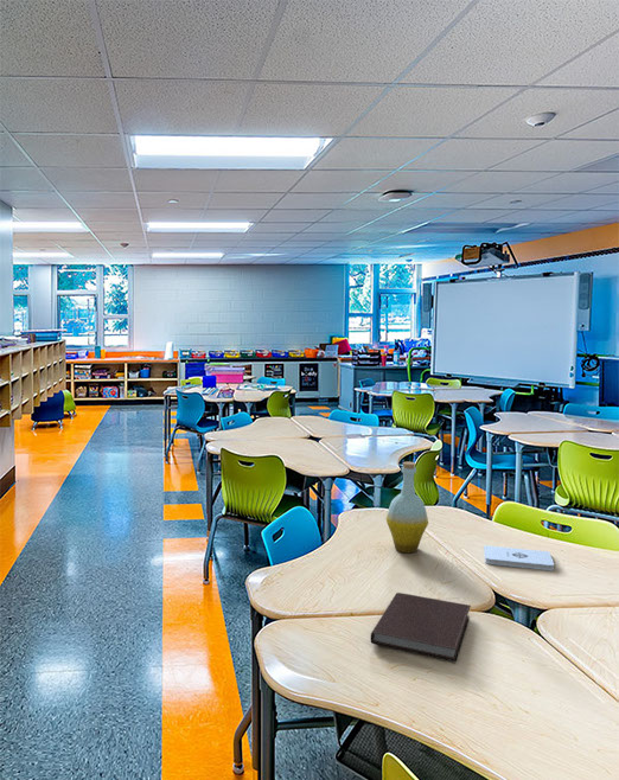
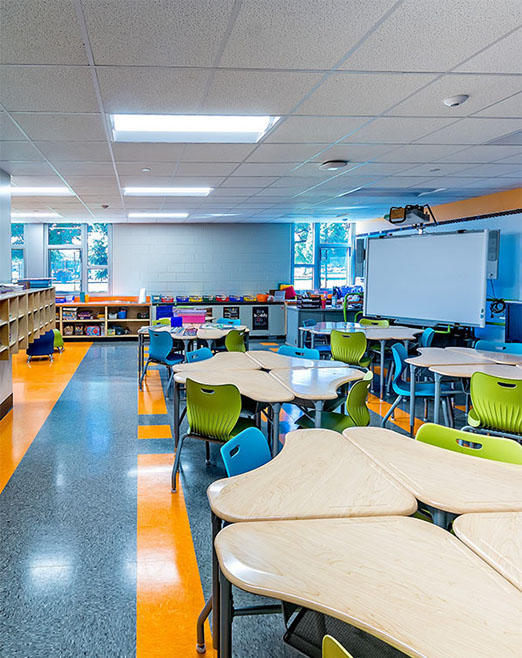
- notebook [370,592,472,663]
- bottle [385,461,429,554]
- notepad [483,544,555,571]
